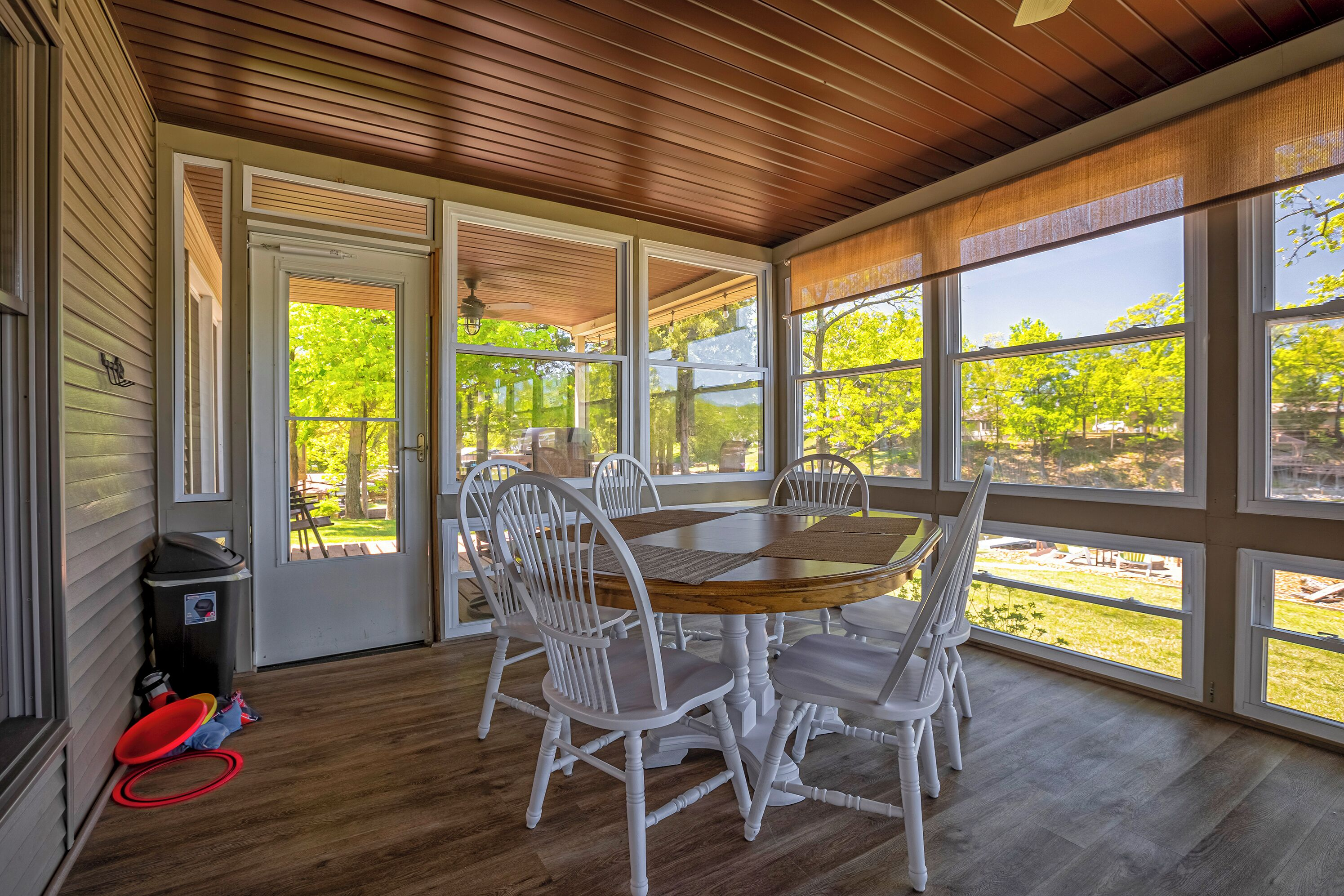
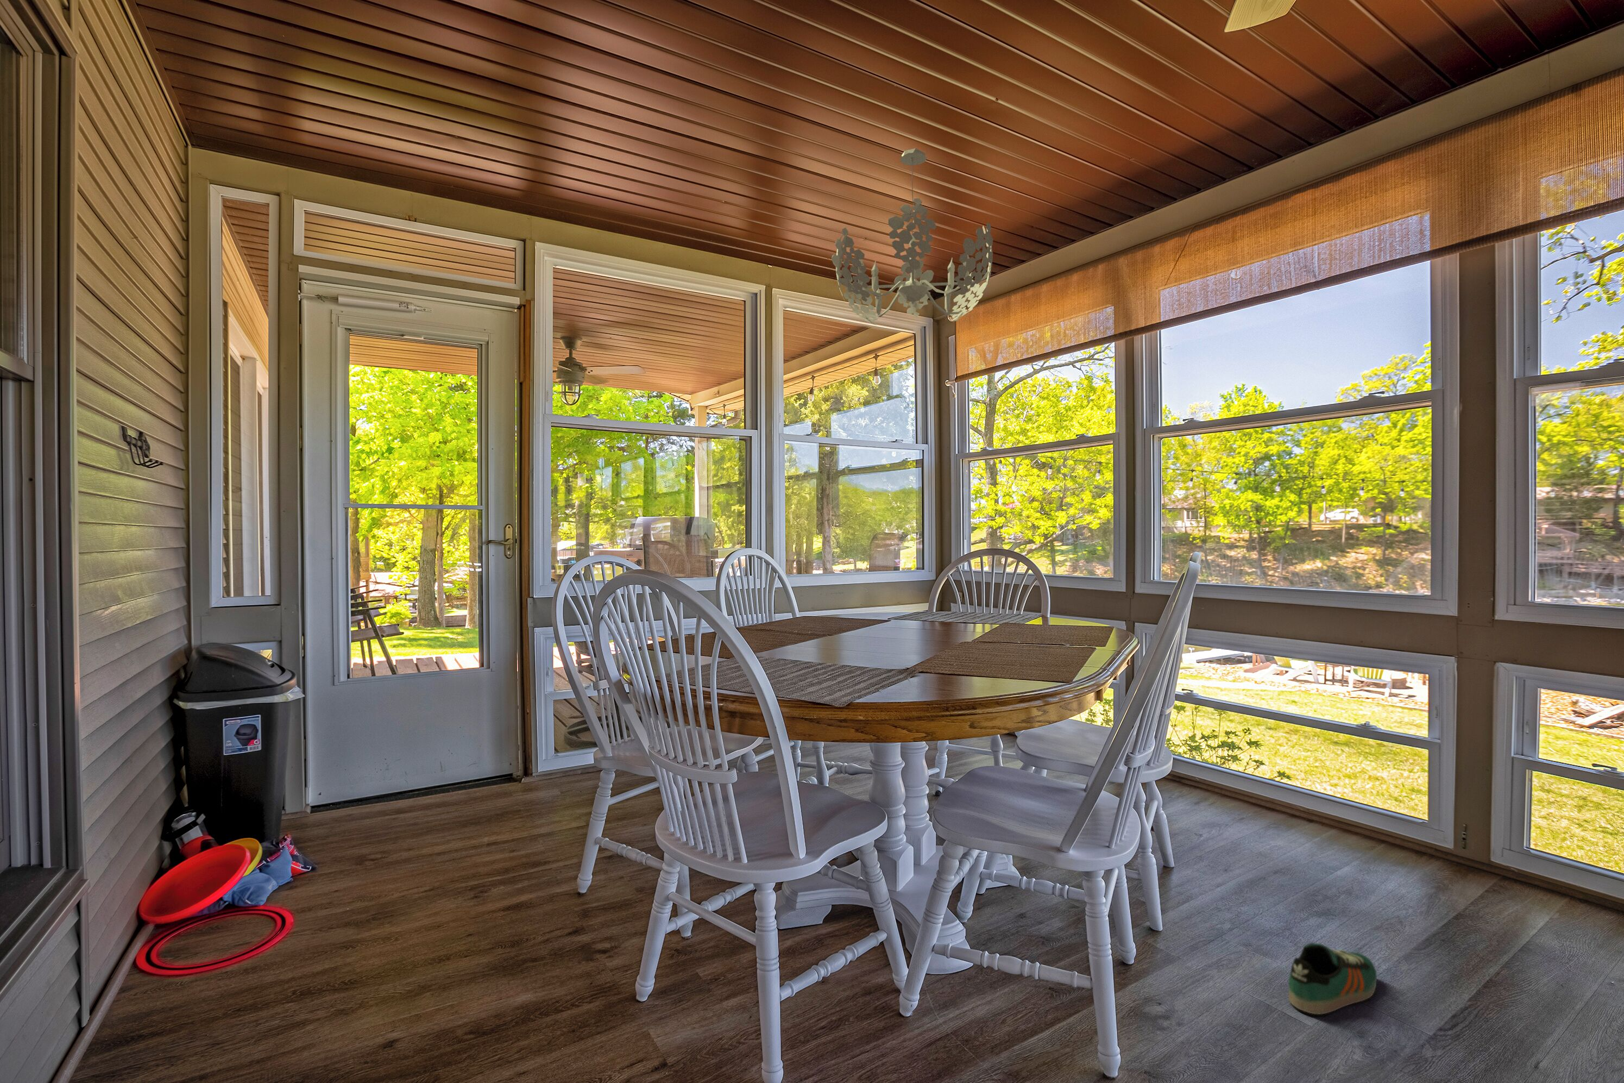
+ sneaker [1288,943,1378,1015]
+ chandelier [831,147,993,325]
